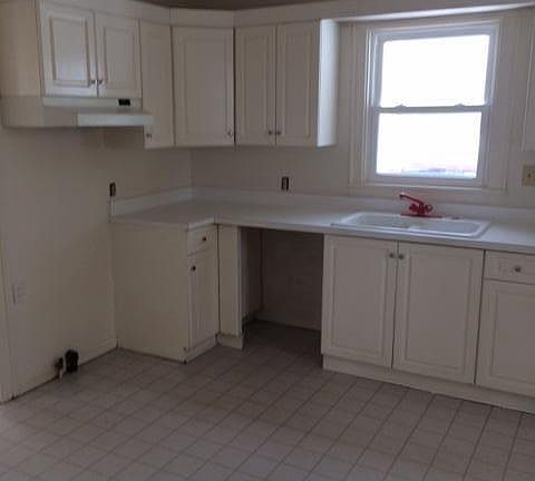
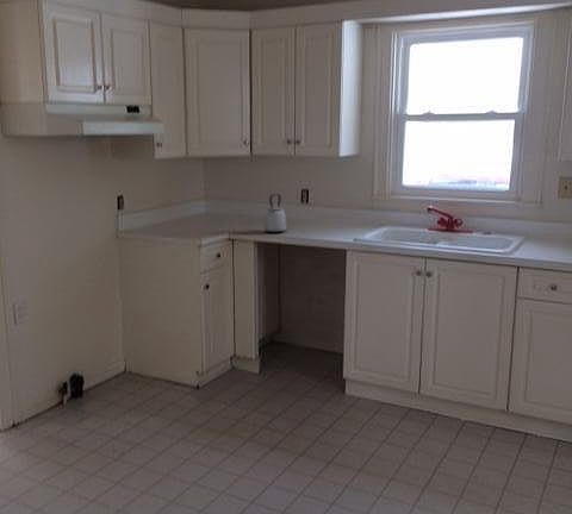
+ kettle [263,193,287,234]
